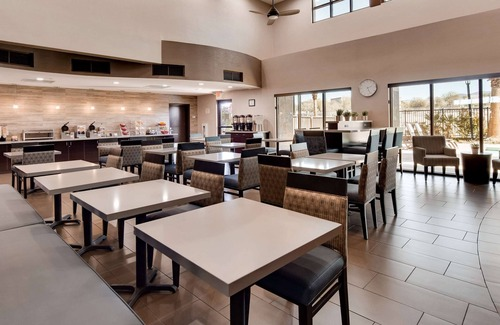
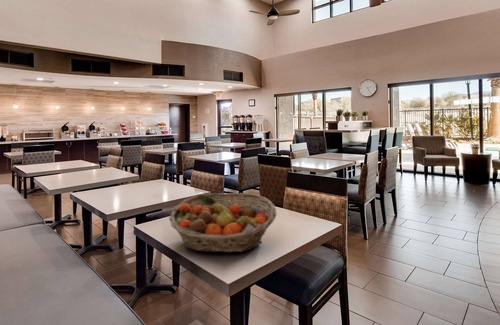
+ fruit basket [168,192,278,253]
